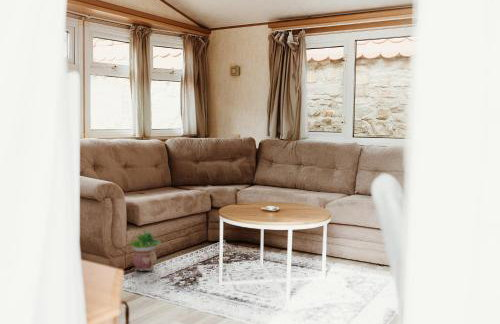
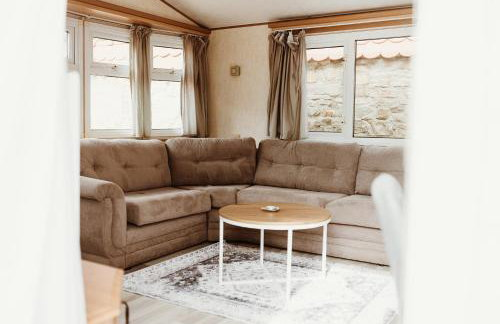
- potted plant [128,227,163,272]
